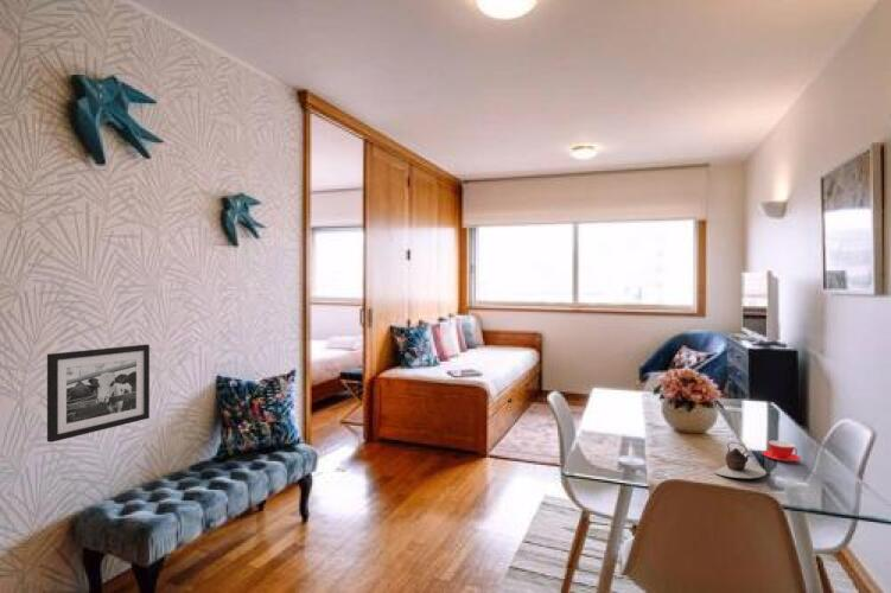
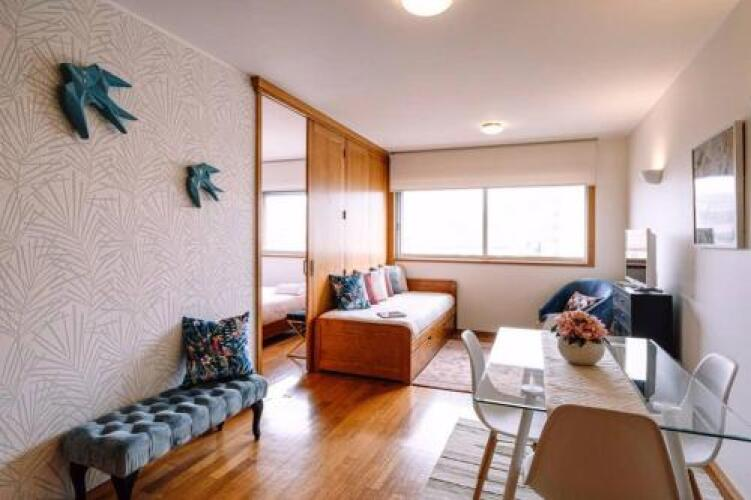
- picture frame [46,344,151,444]
- teapot [712,441,768,479]
- teacup [760,440,802,463]
